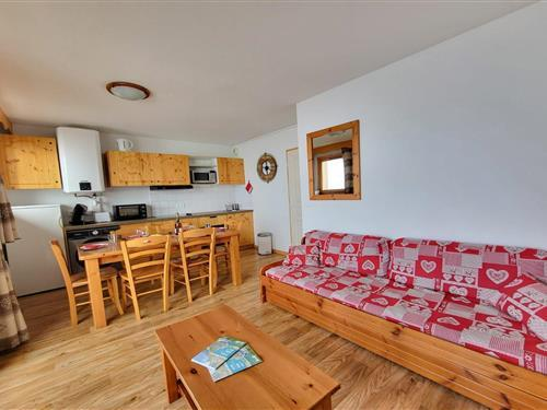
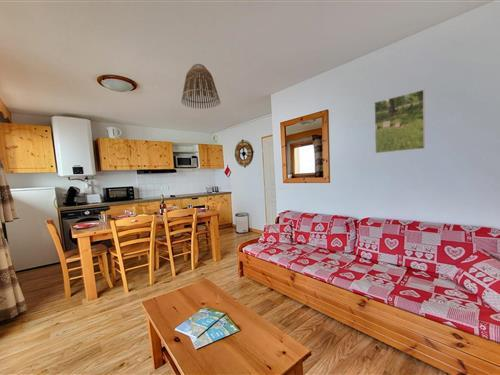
+ lamp shade [180,63,221,110]
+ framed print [373,89,426,154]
